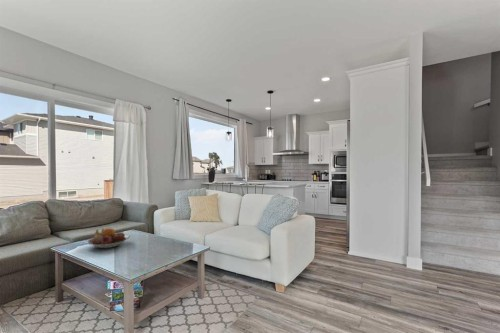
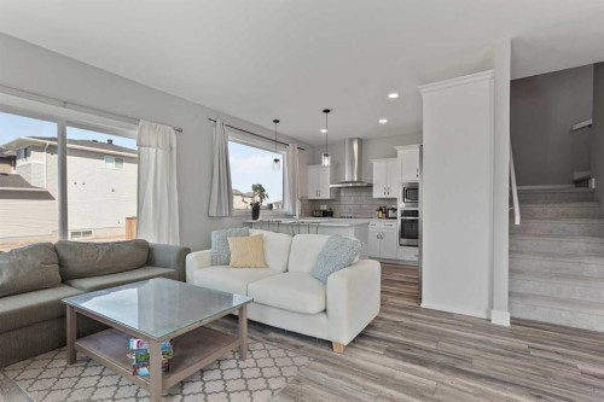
- fruit bowl [86,227,131,249]
